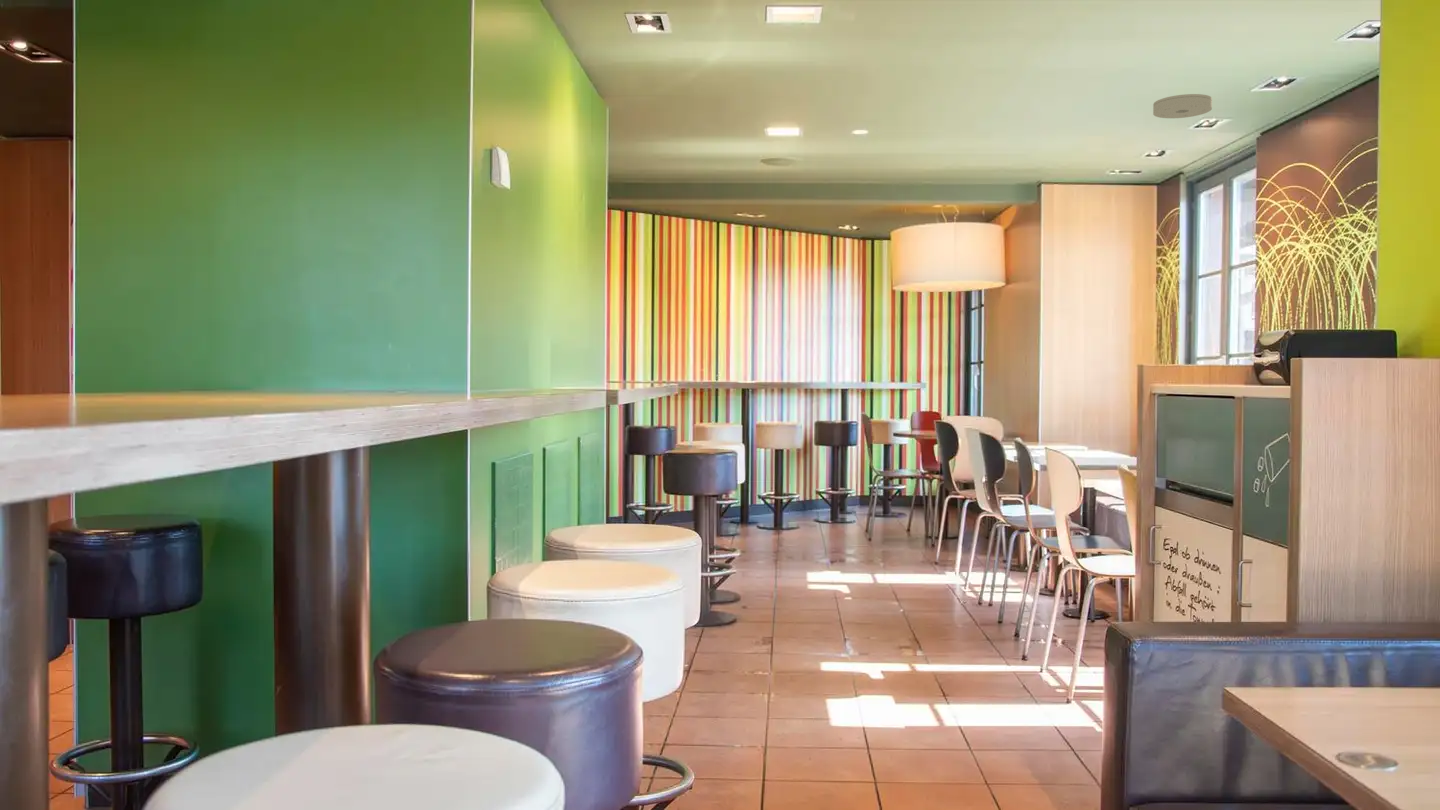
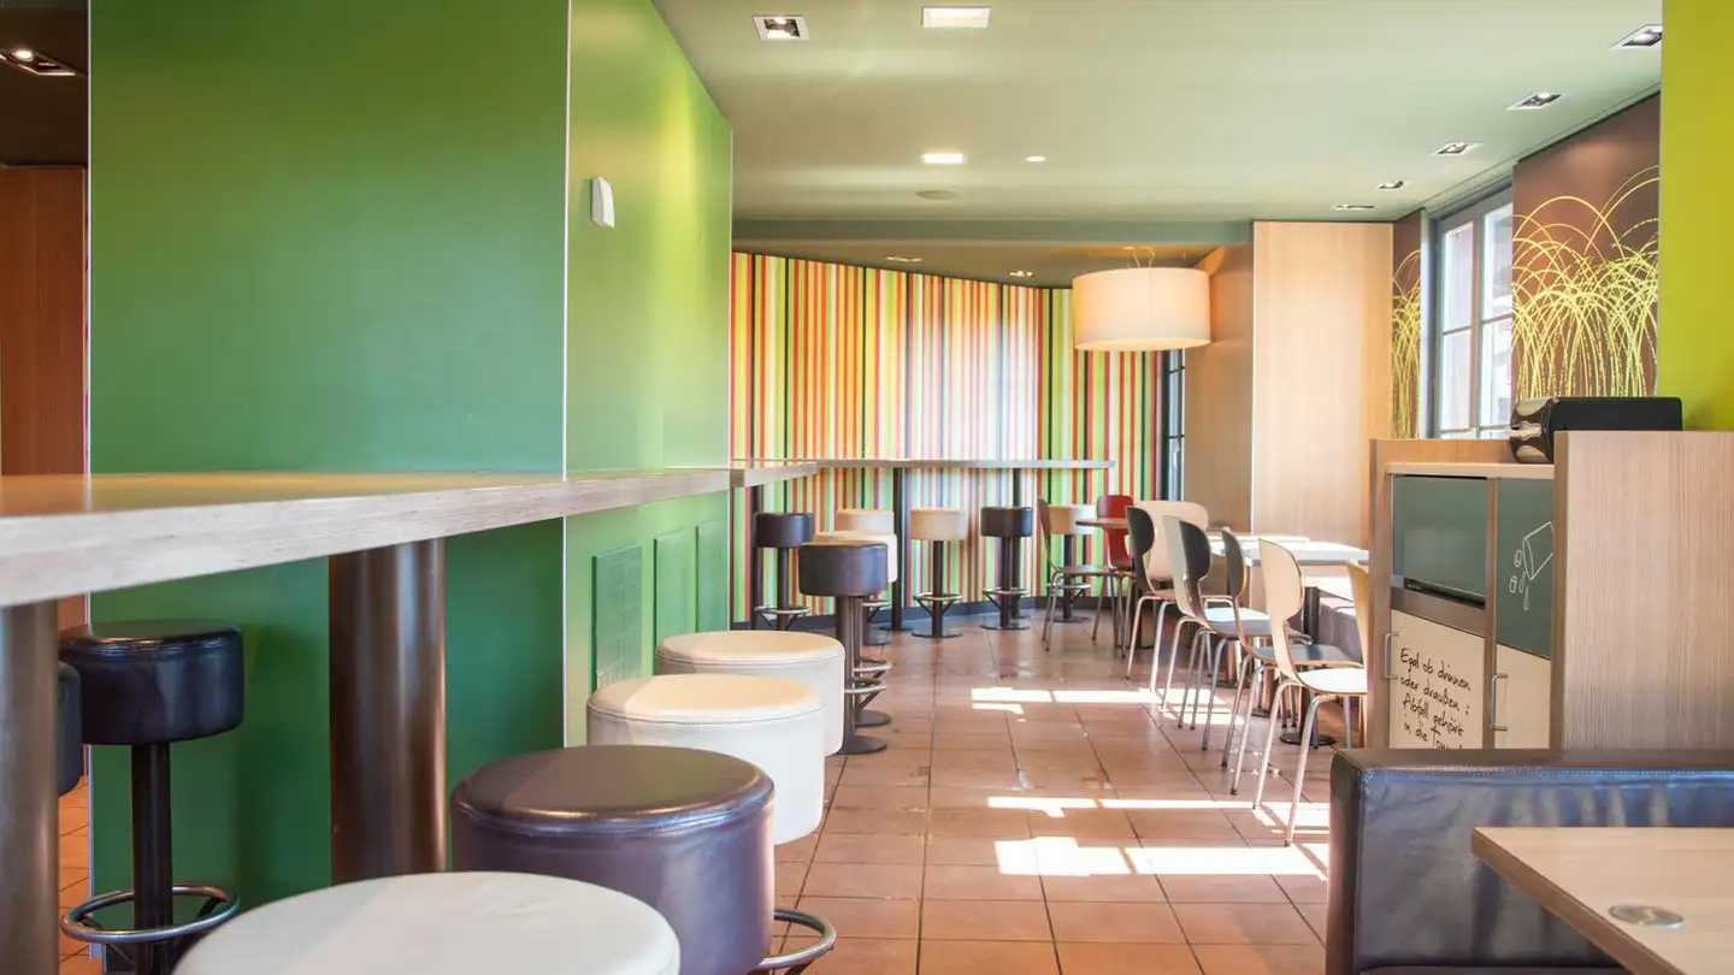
- smoke detector [1152,93,1213,119]
